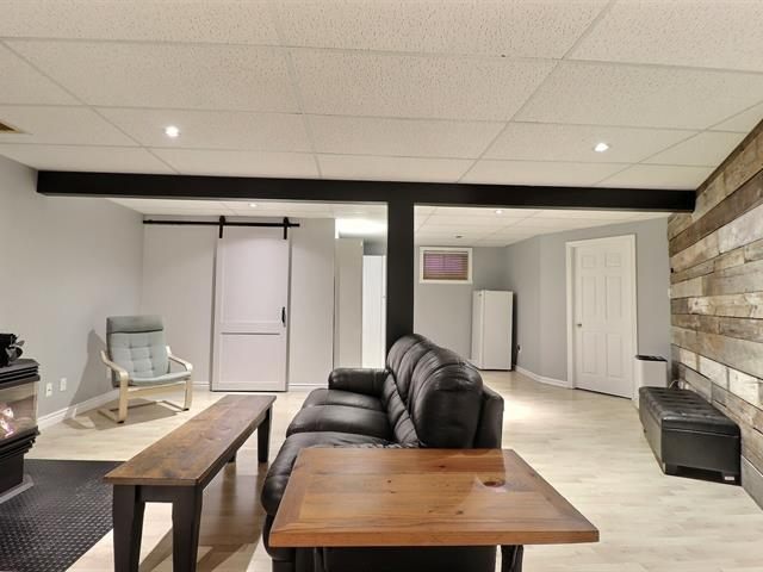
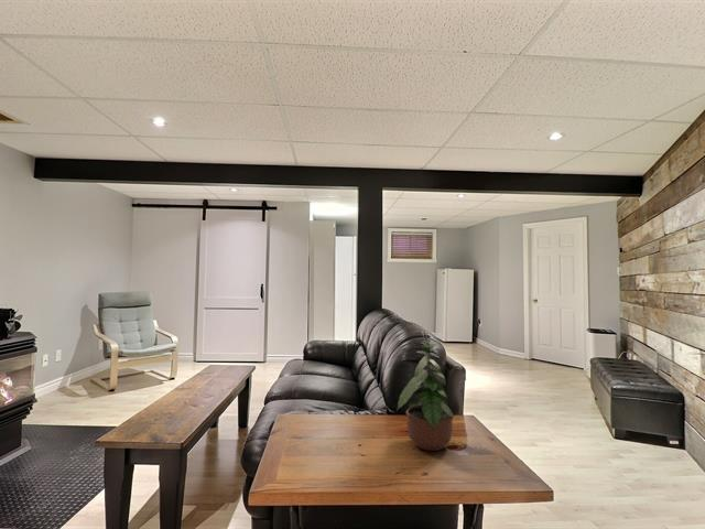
+ potted plant [397,337,455,452]
